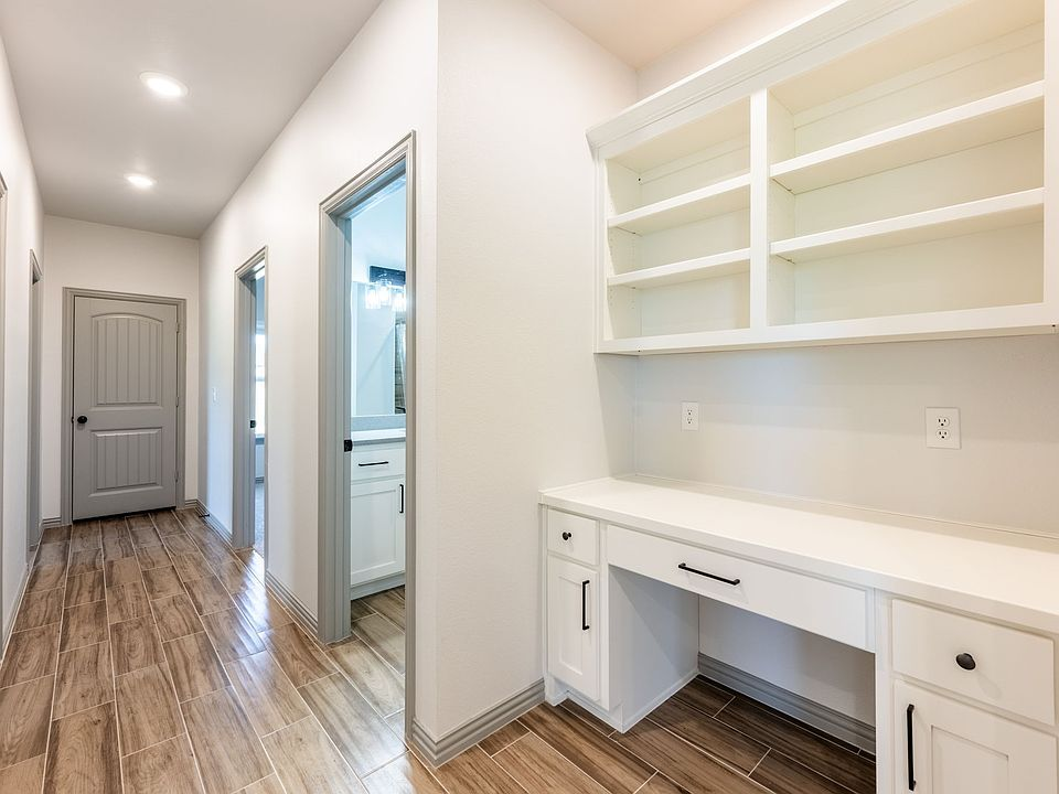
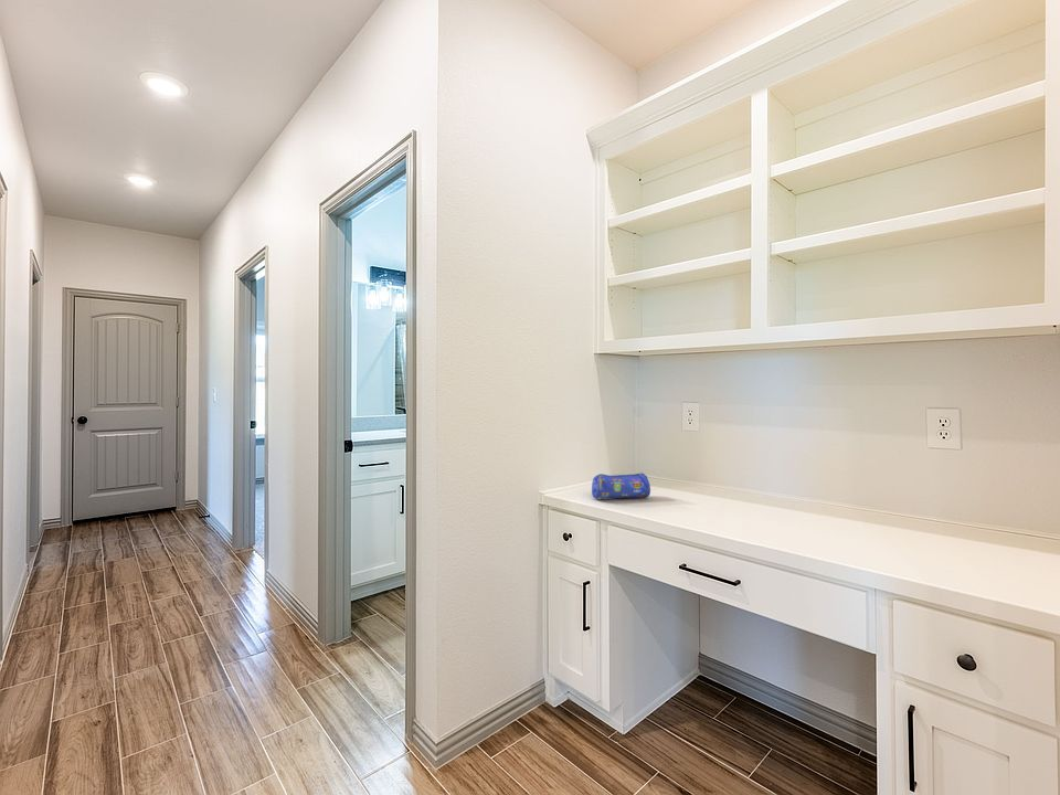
+ pencil case [591,471,651,499]
